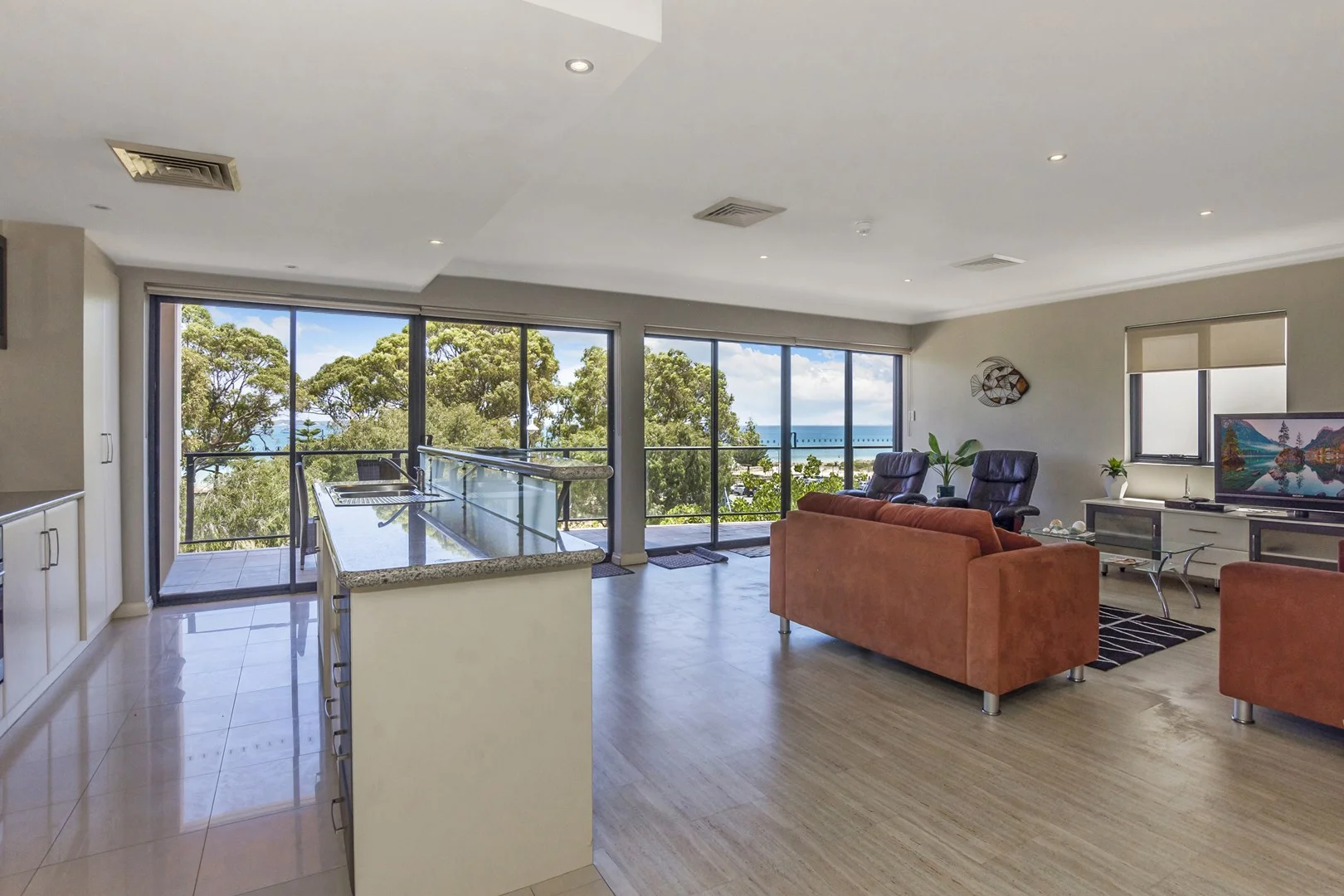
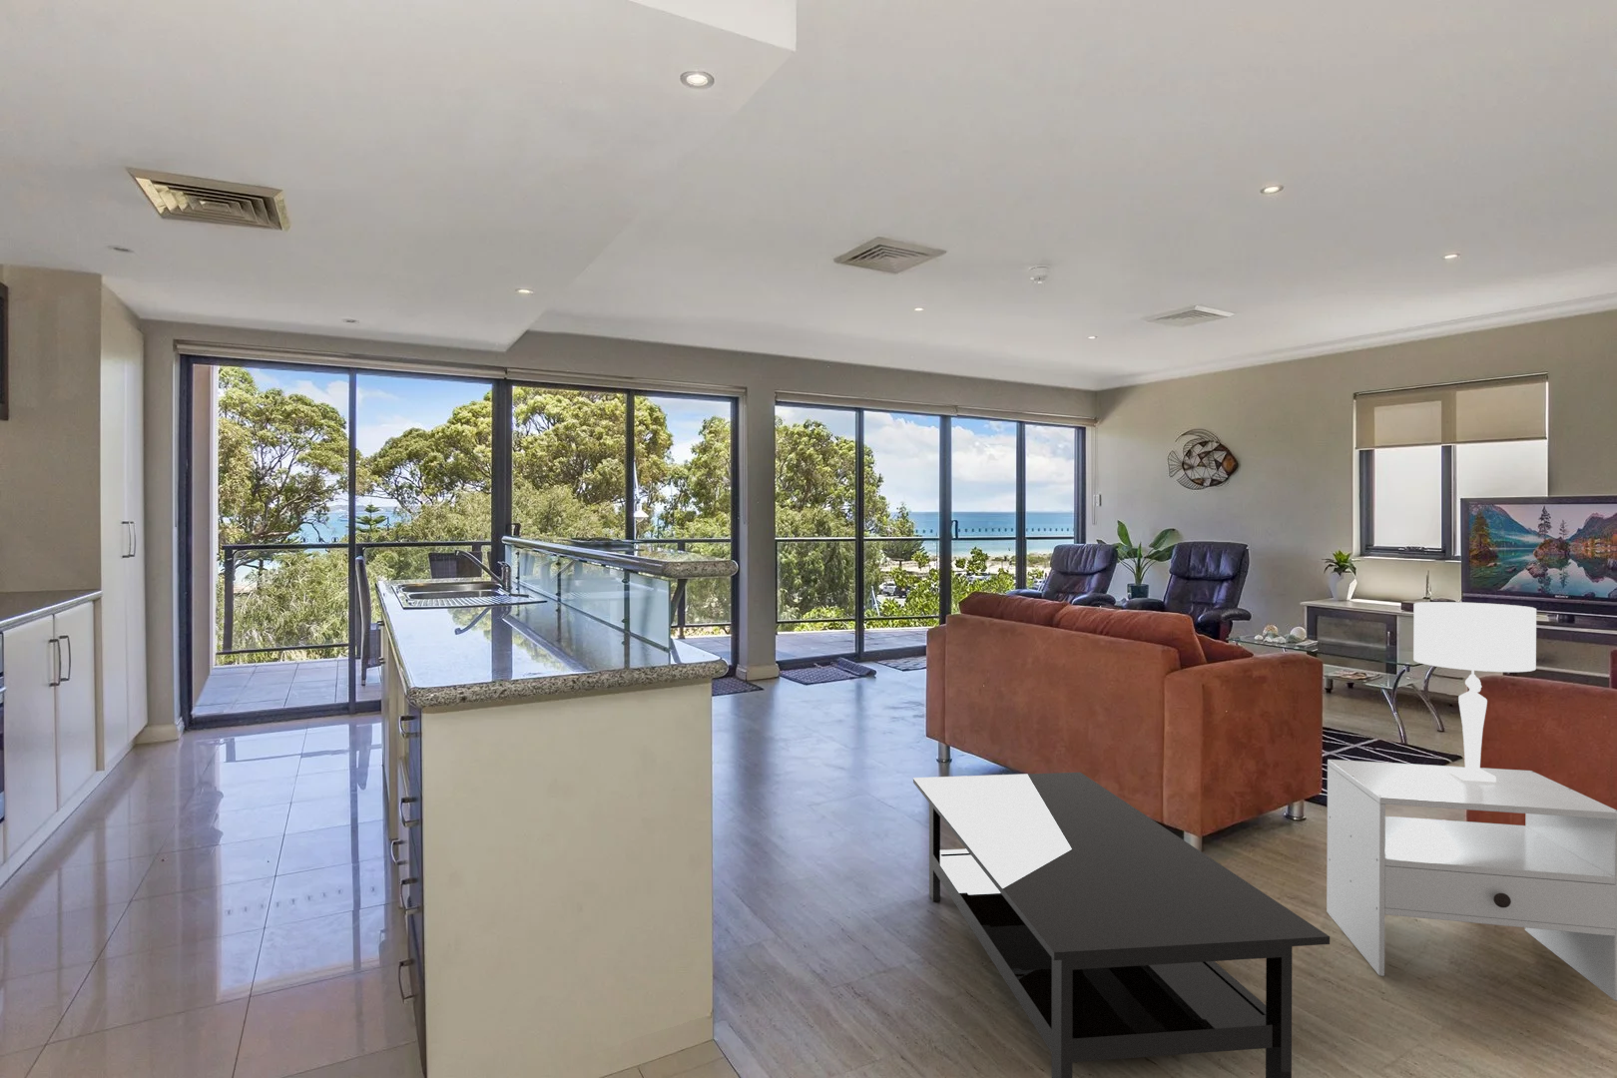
+ table lamp [1412,600,1538,782]
+ nightstand [1326,759,1617,1002]
+ coffee table [912,771,1331,1078]
